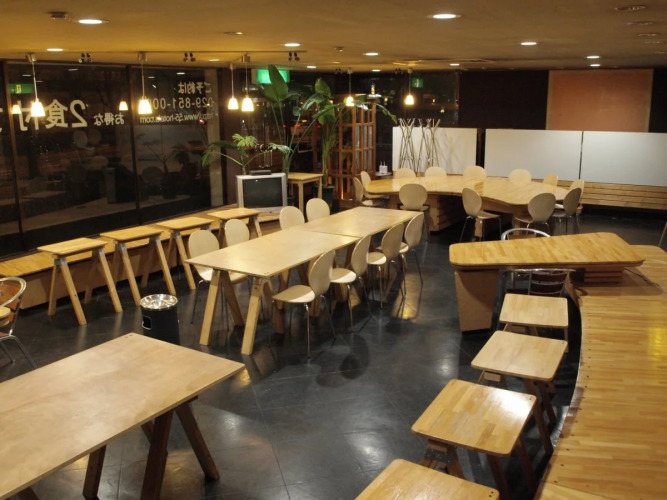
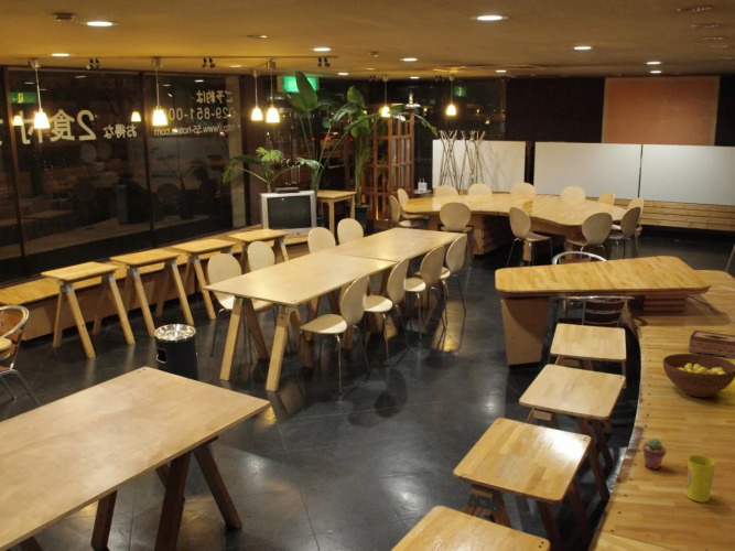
+ potted succulent [641,437,668,471]
+ fruit bowl [662,353,735,398]
+ tissue box [688,329,735,359]
+ cup [687,454,716,504]
